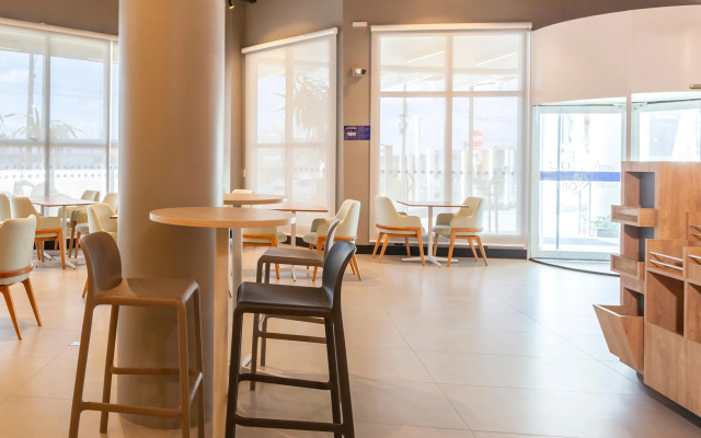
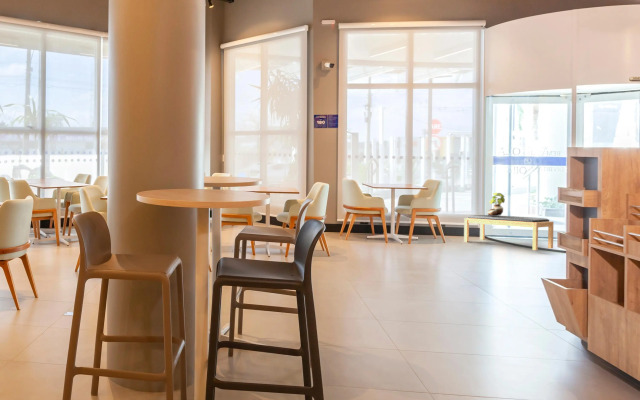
+ bench [463,214,555,251]
+ potted plant [487,192,506,216]
